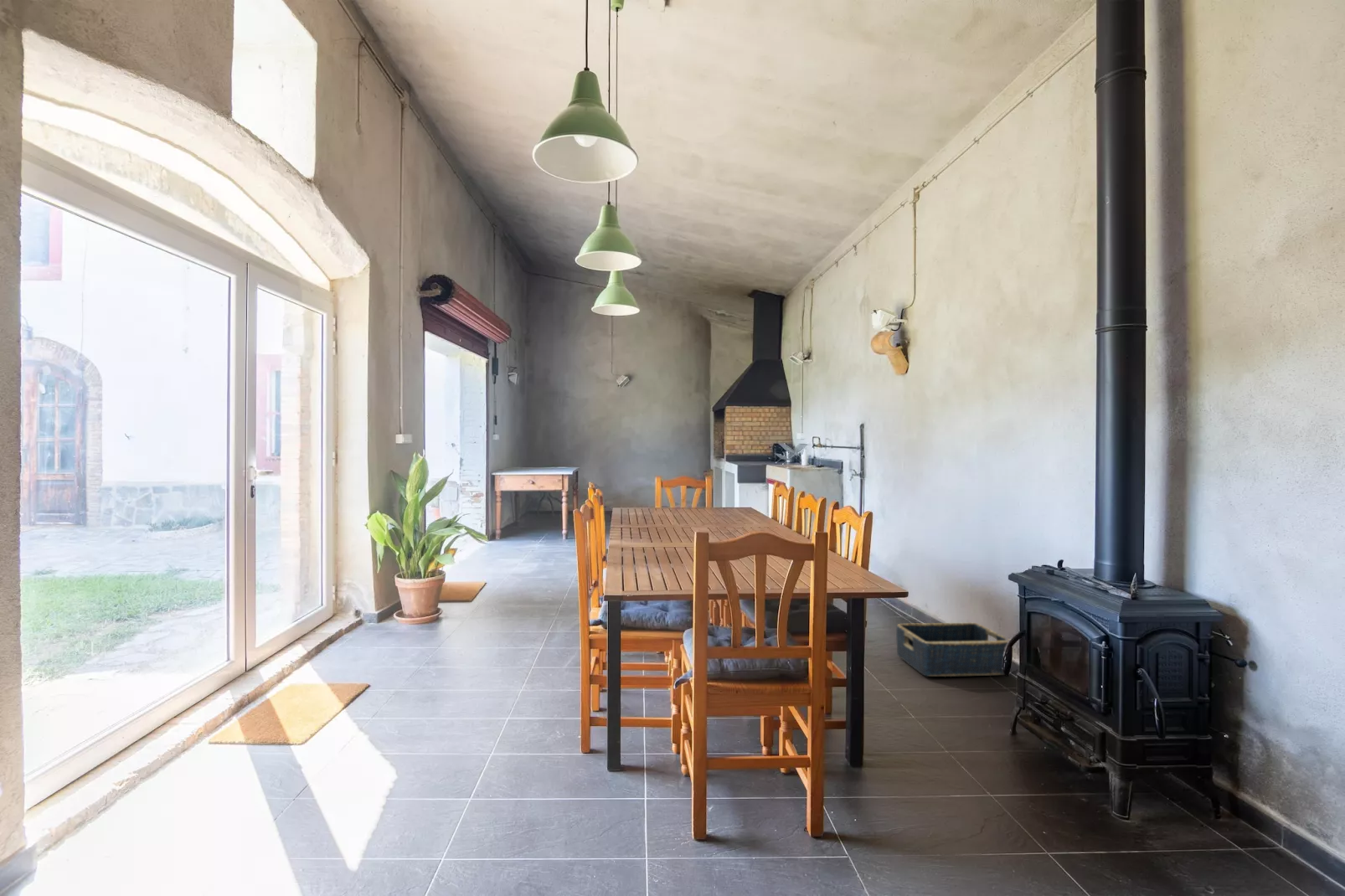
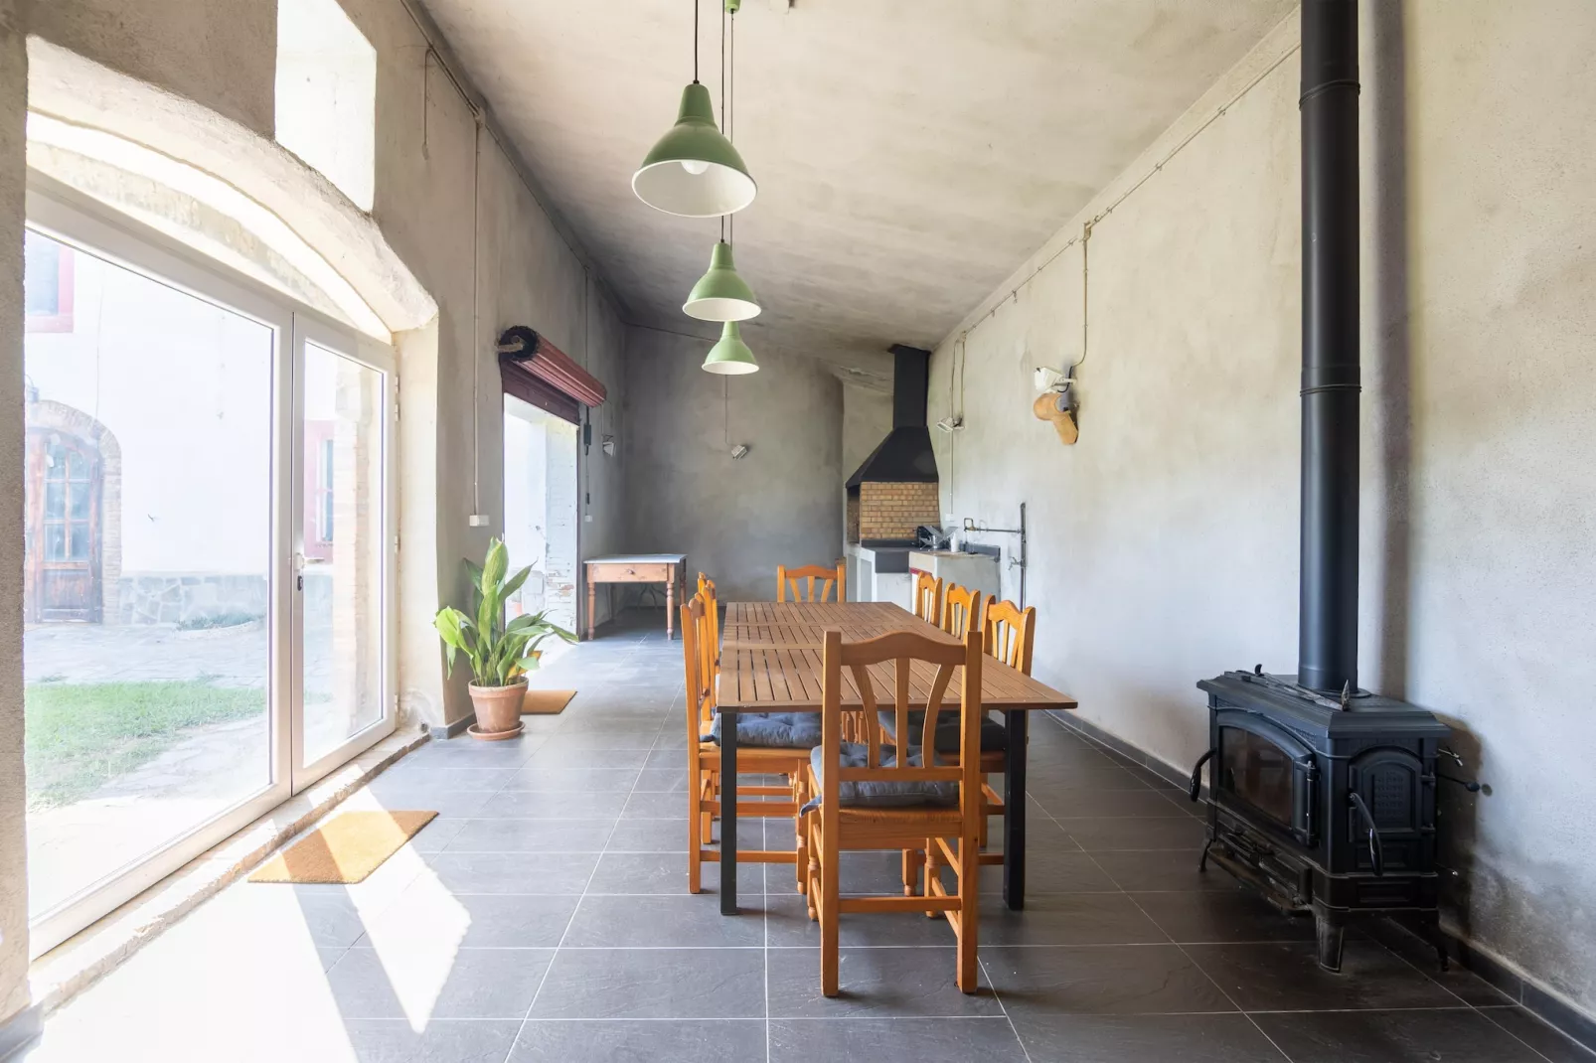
- basket [895,622,1013,677]
